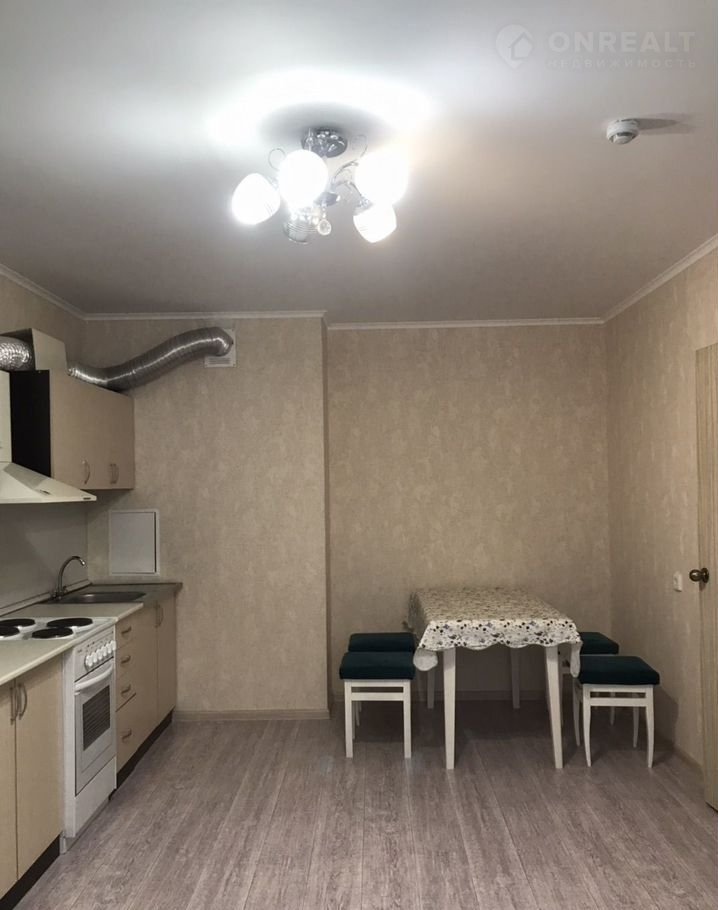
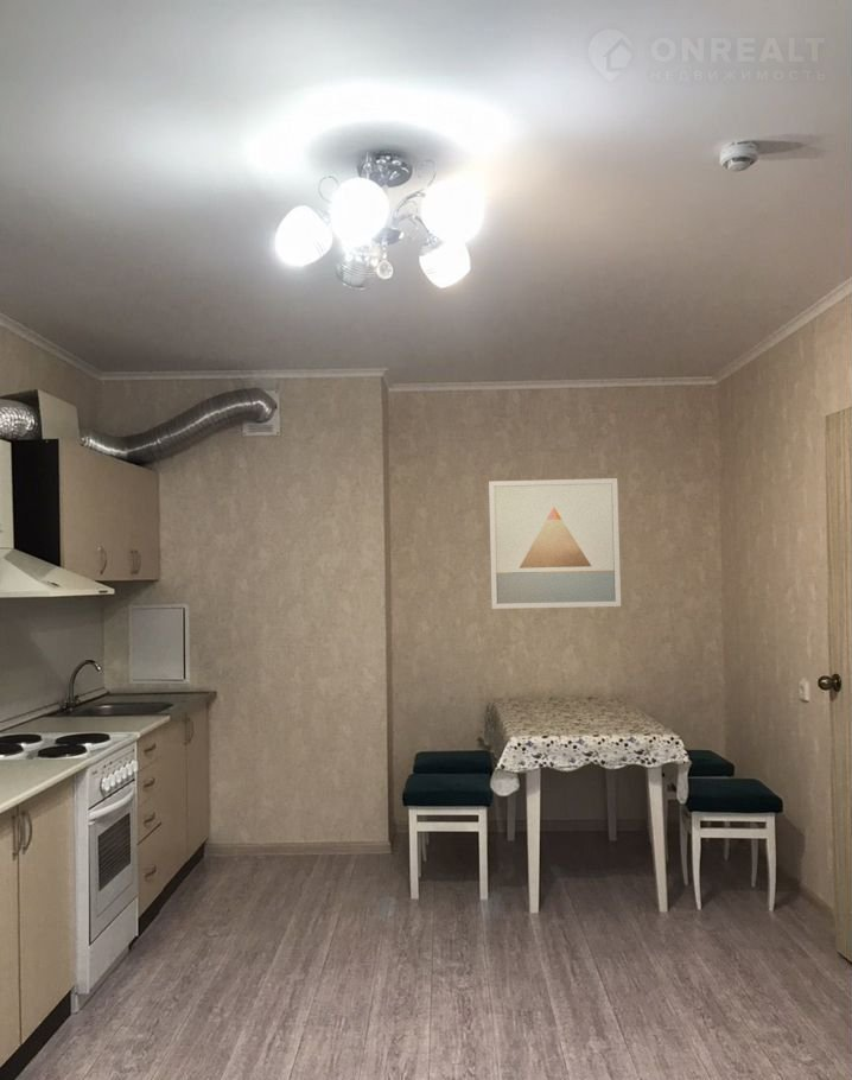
+ wall art [488,477,622,610]
